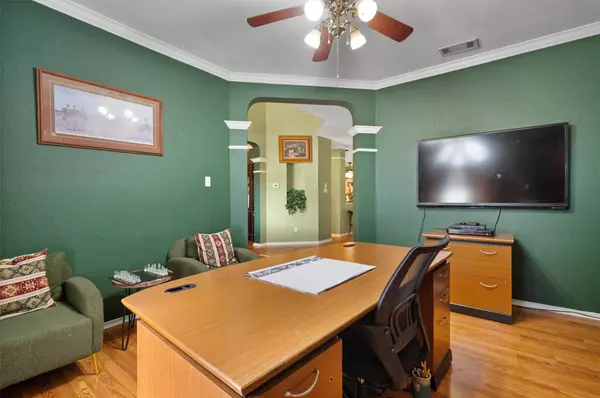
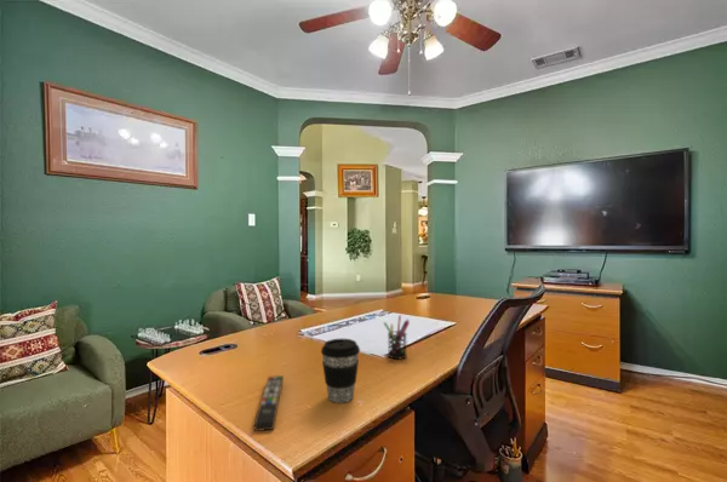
+ coffee cup [320,338,361,404]
+ remote control [253,374,285,432]
+ pen holder [383,314,411,360]
